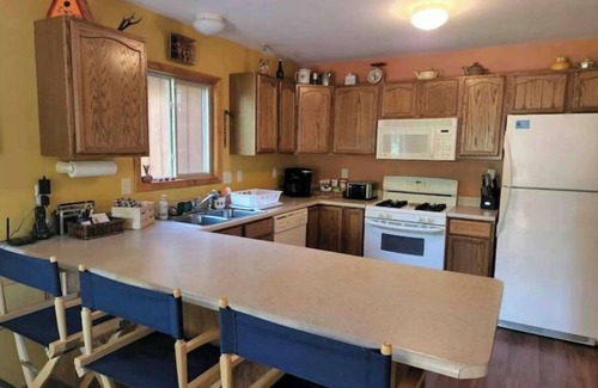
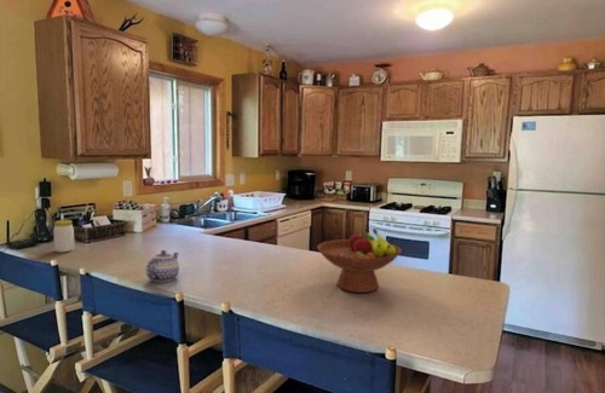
+ fruit bowl [316,226,403,294]
+ jar [52,219,75,254]
+ teapot [145,249,180,283]
